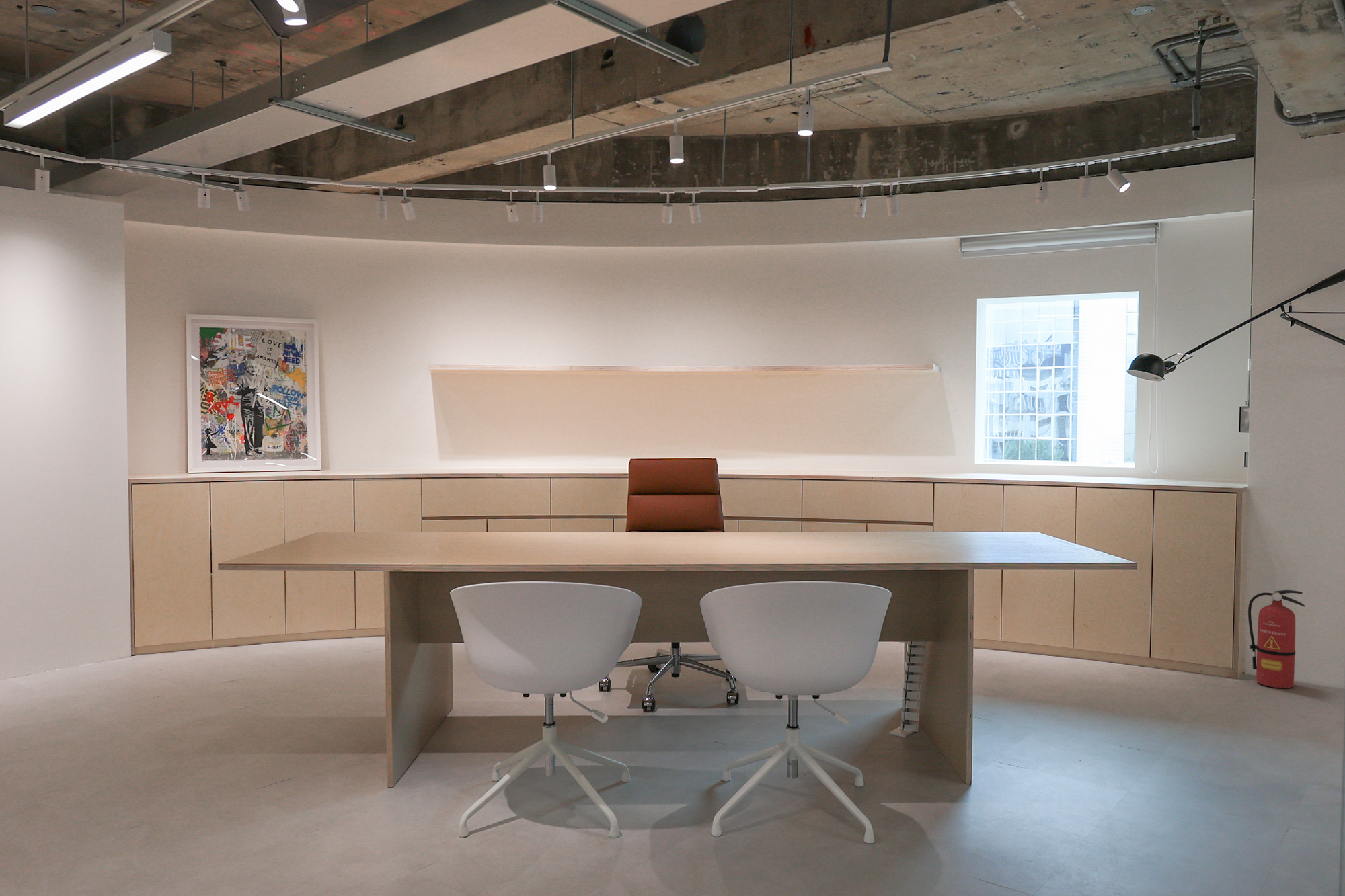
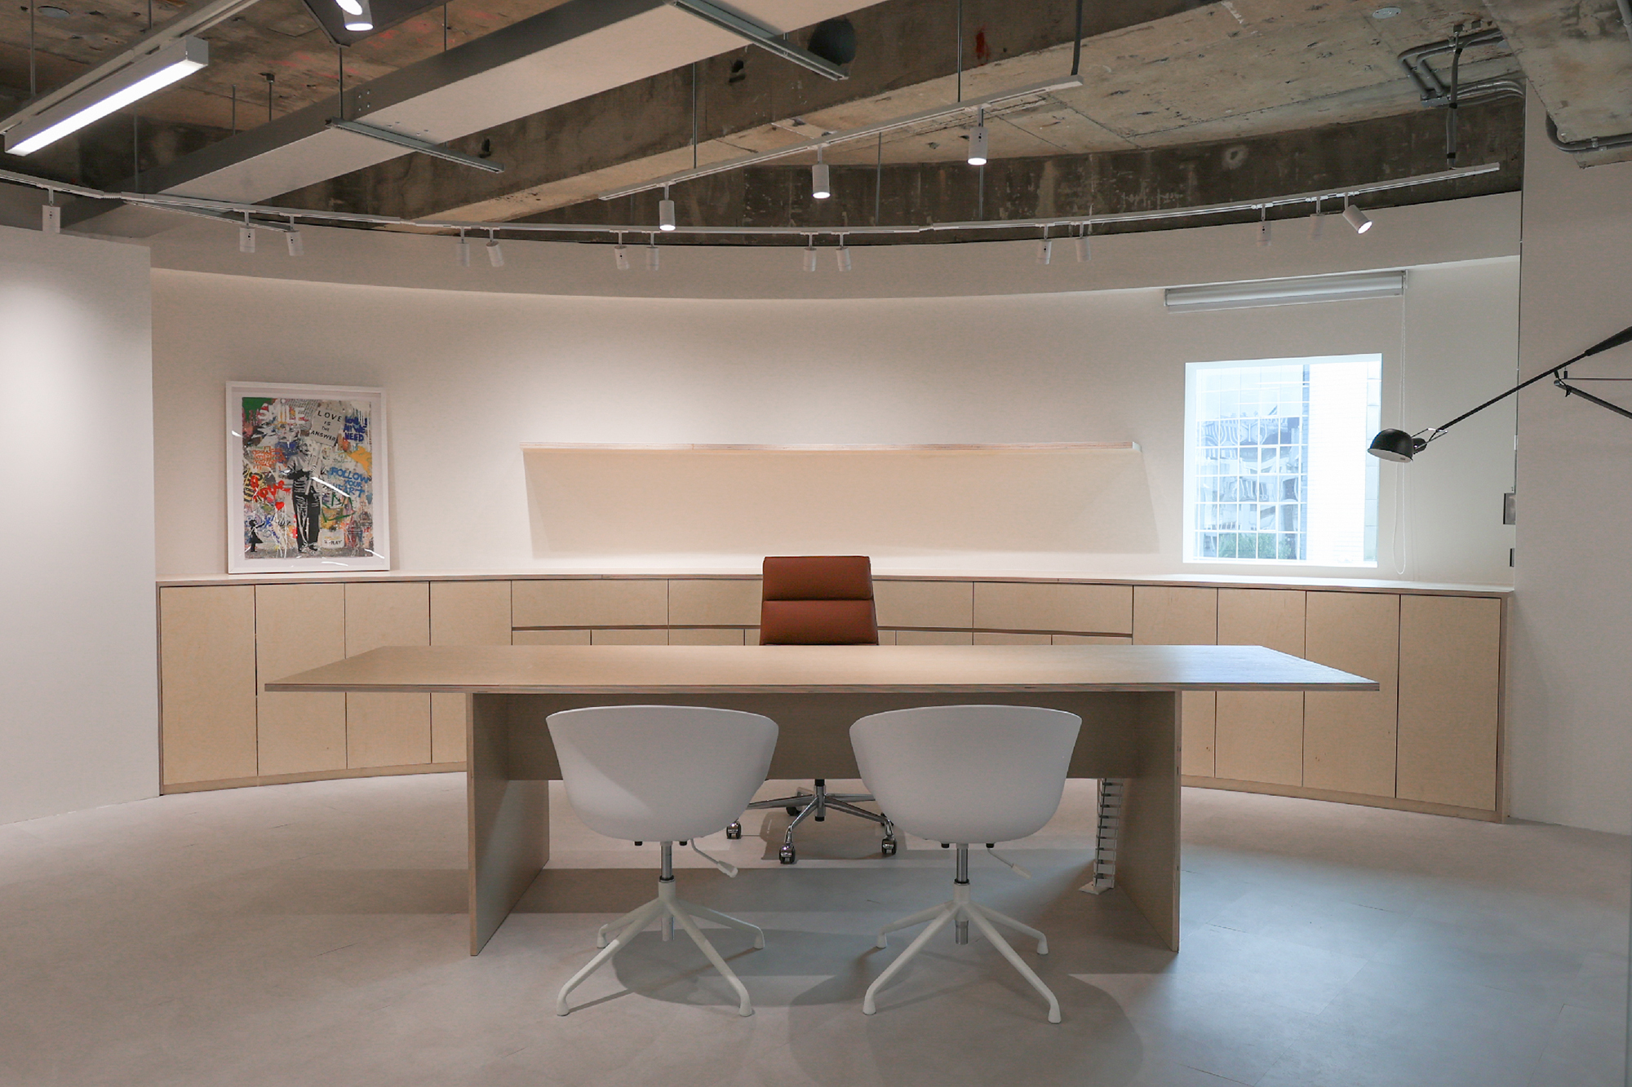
- fire extinguisher [1247,589,1305,689]
